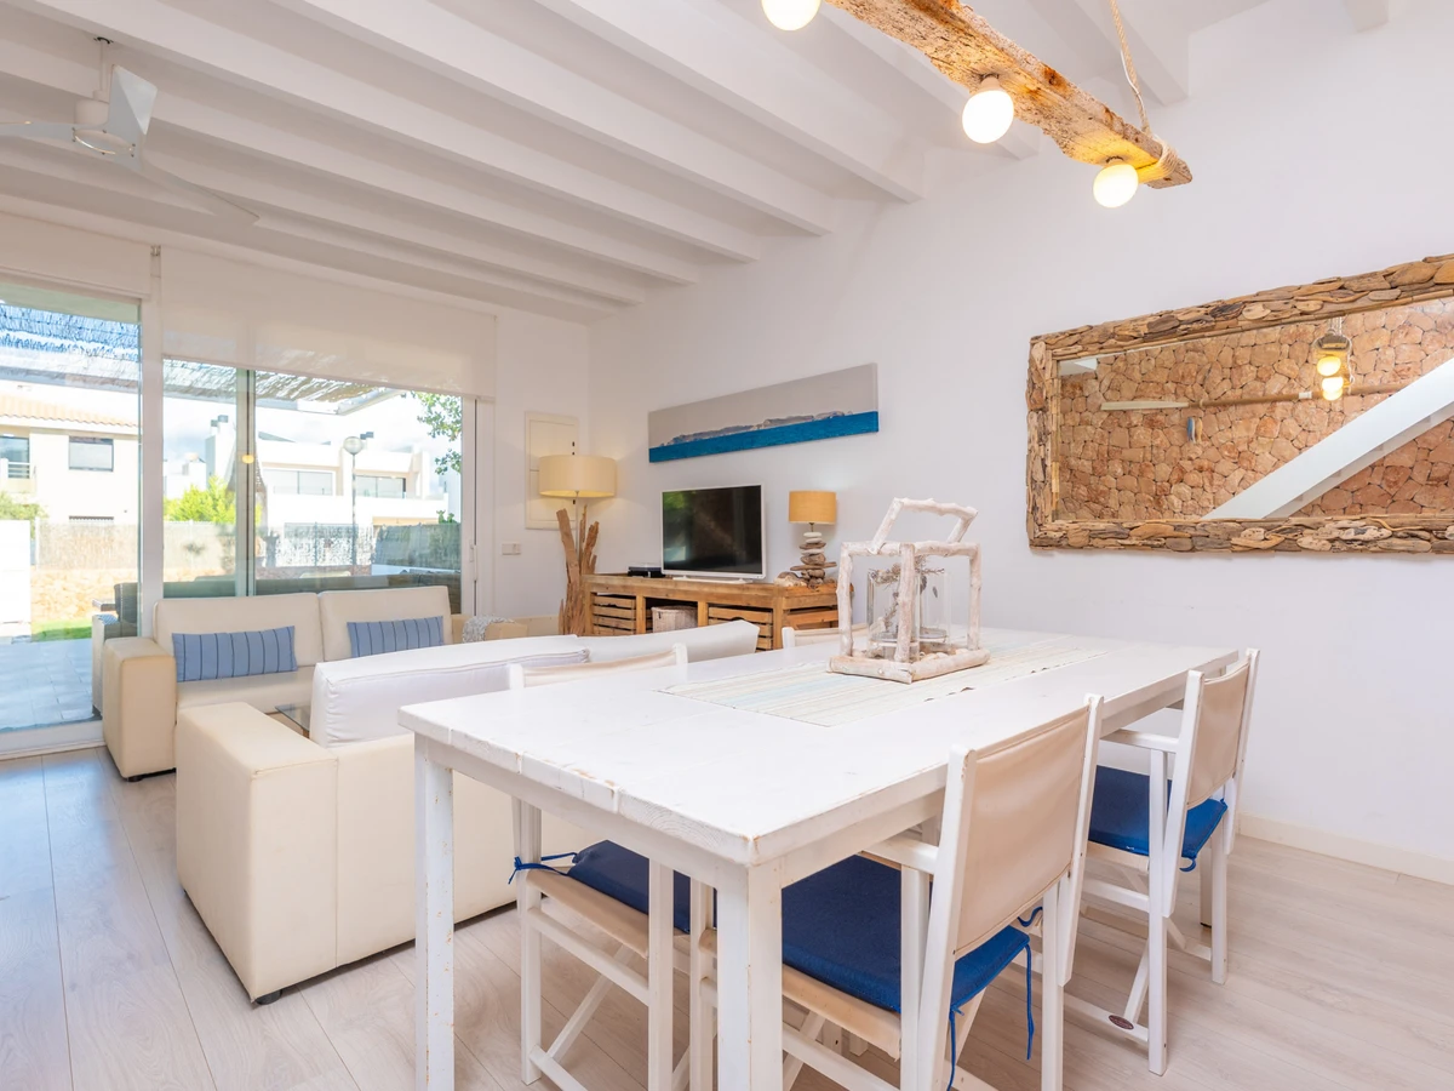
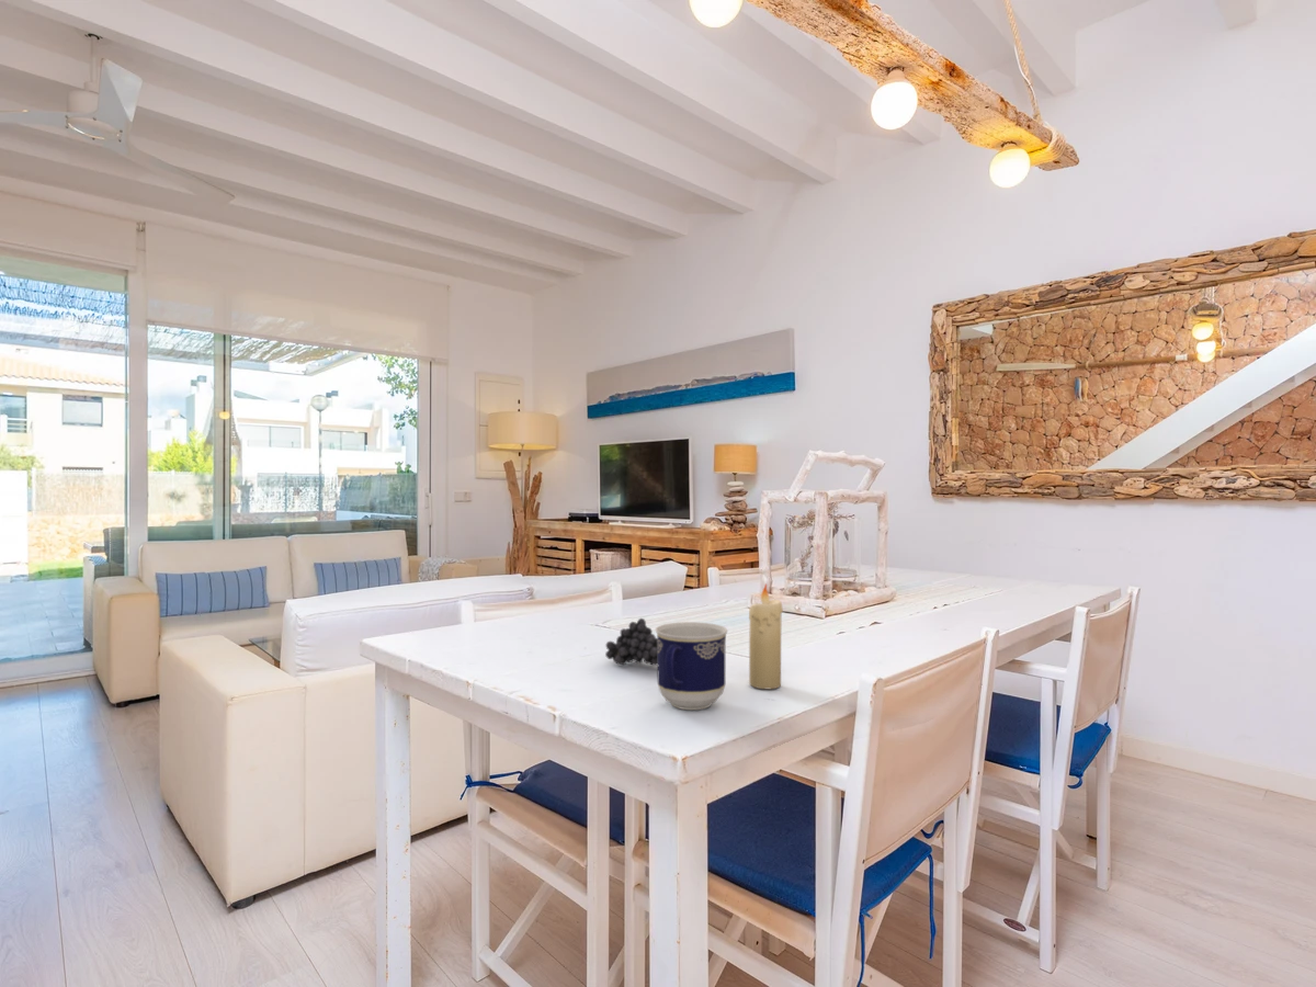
+ candle [748,582,784,690]
+ cup [655,621,729,711]
+ fruit [604,617,658,666]
